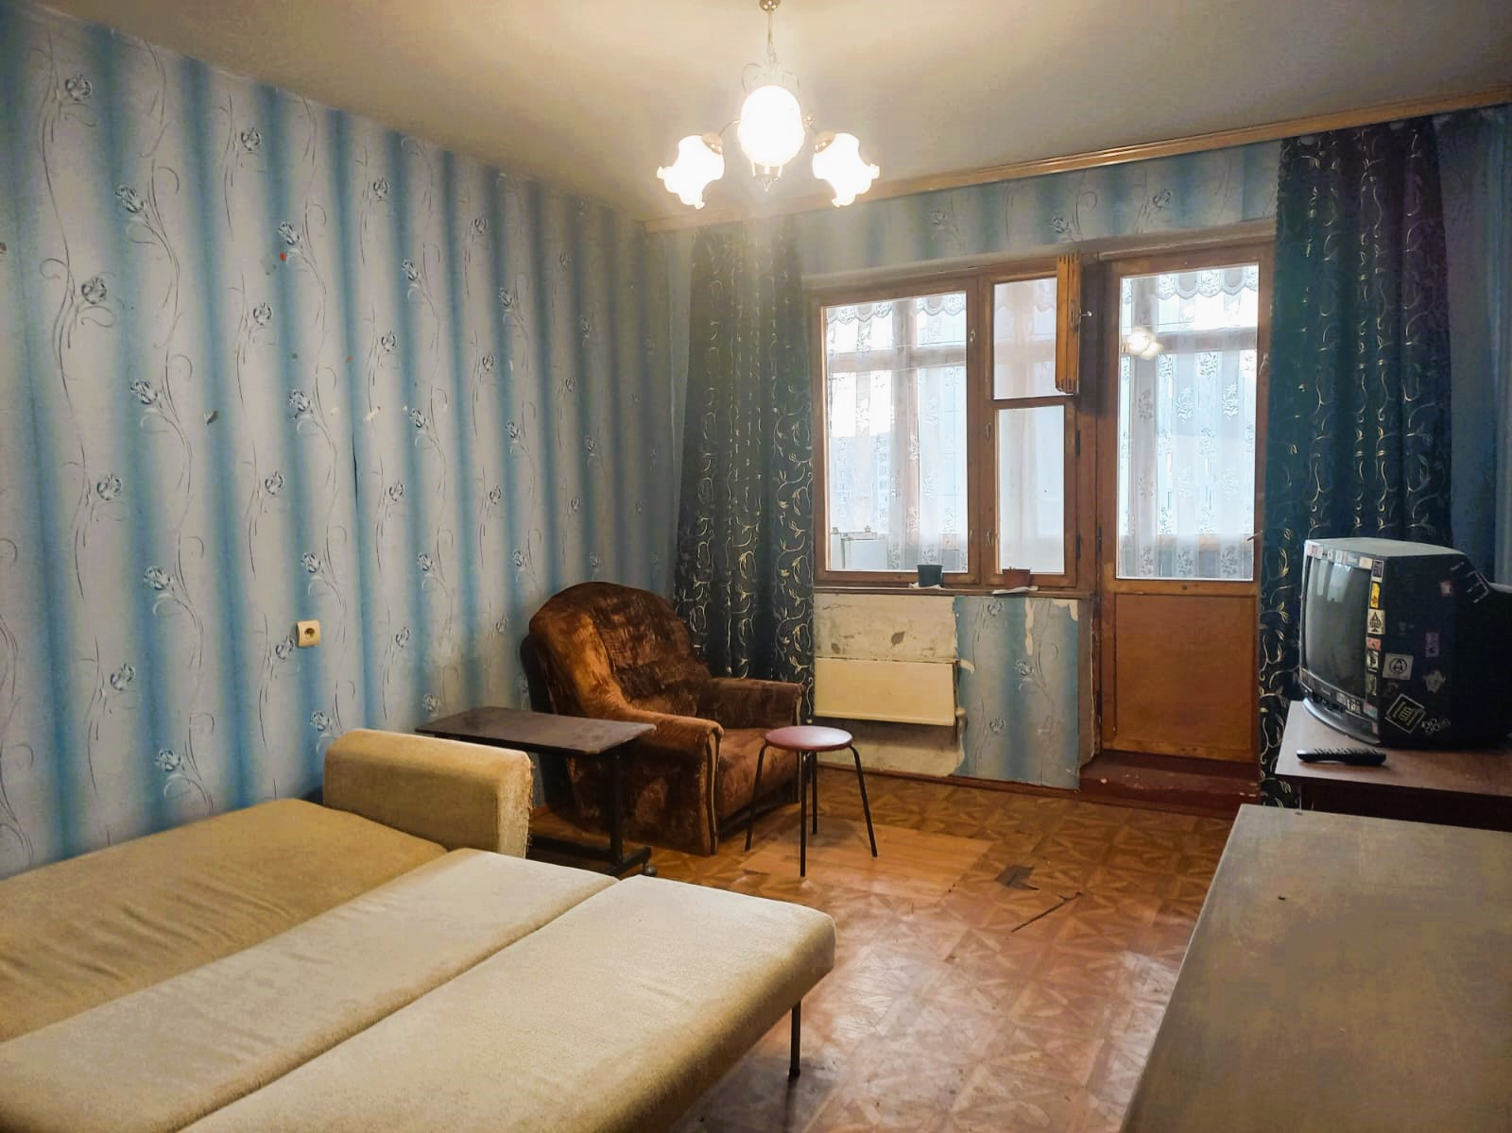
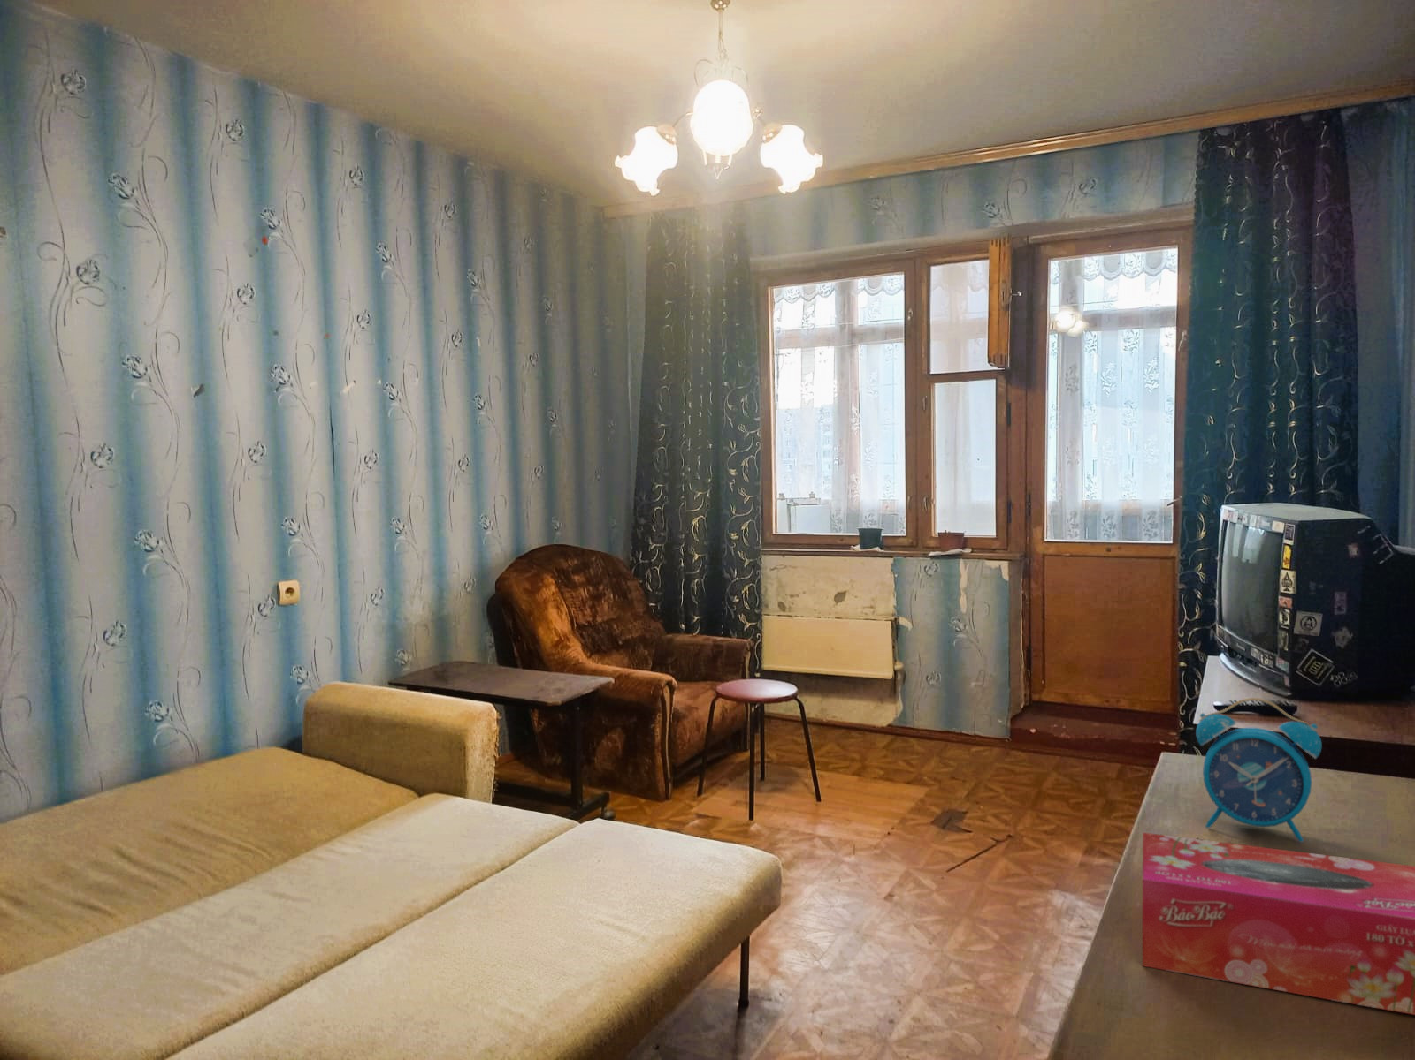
+ tissue box [1142,832,1415,1015]
+ alarm clock [1194,697,1323,843]
